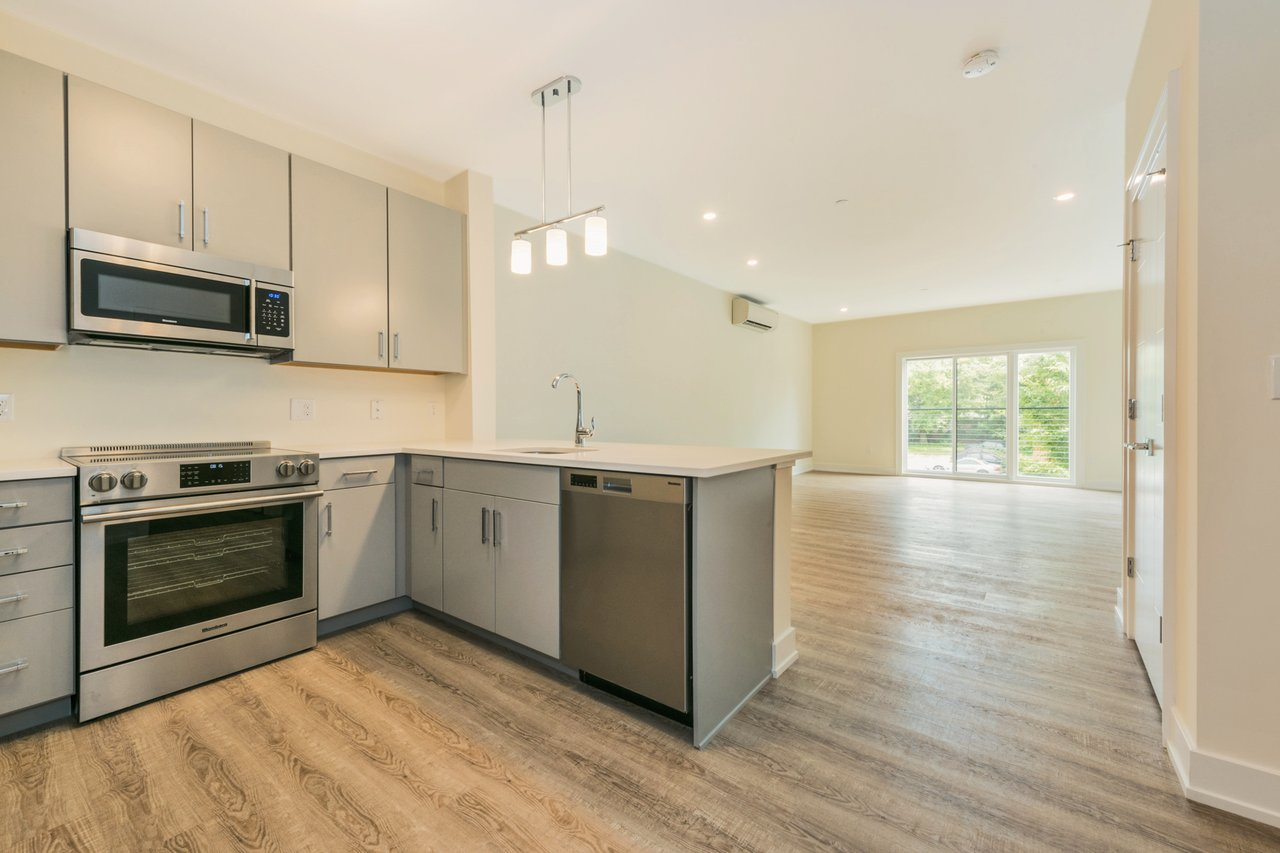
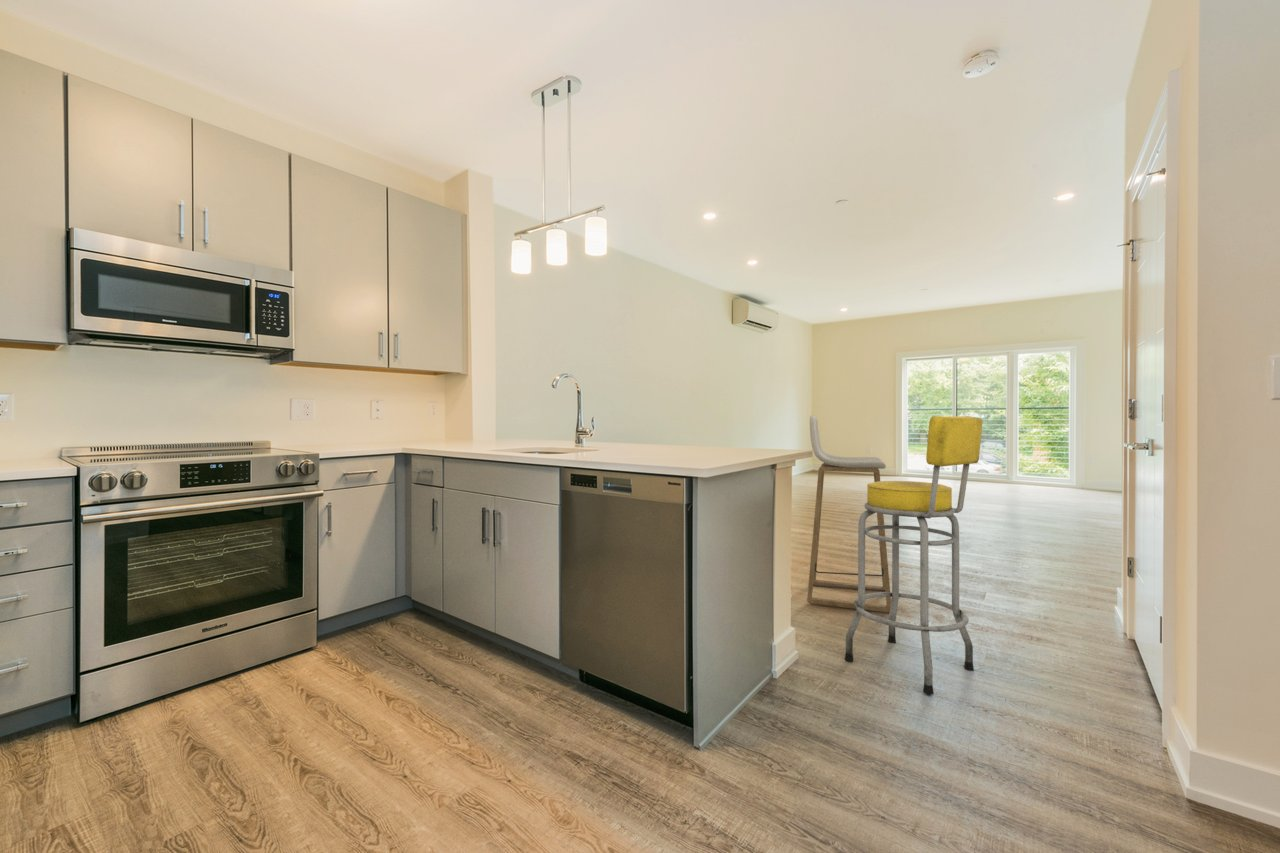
+ bar stool [806,415,892,613]
+ bar stool [844,415,983,696]
